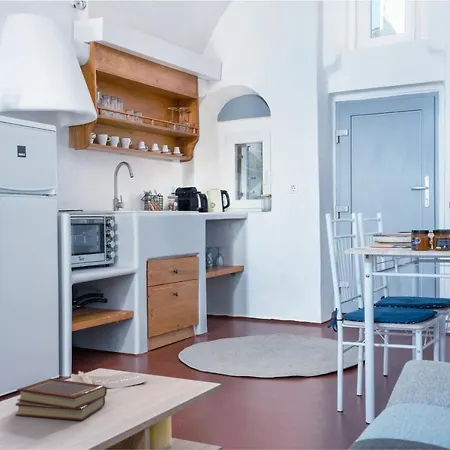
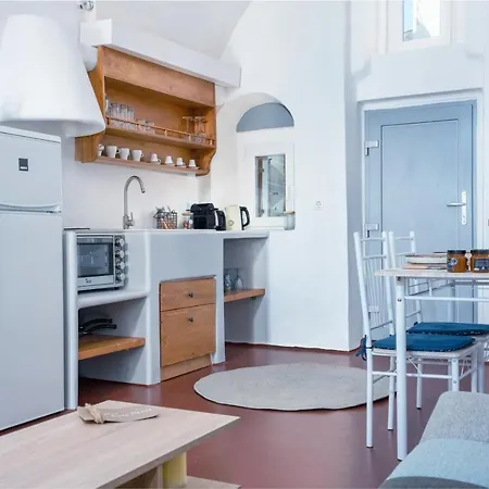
- book set [15,377,108,422]
